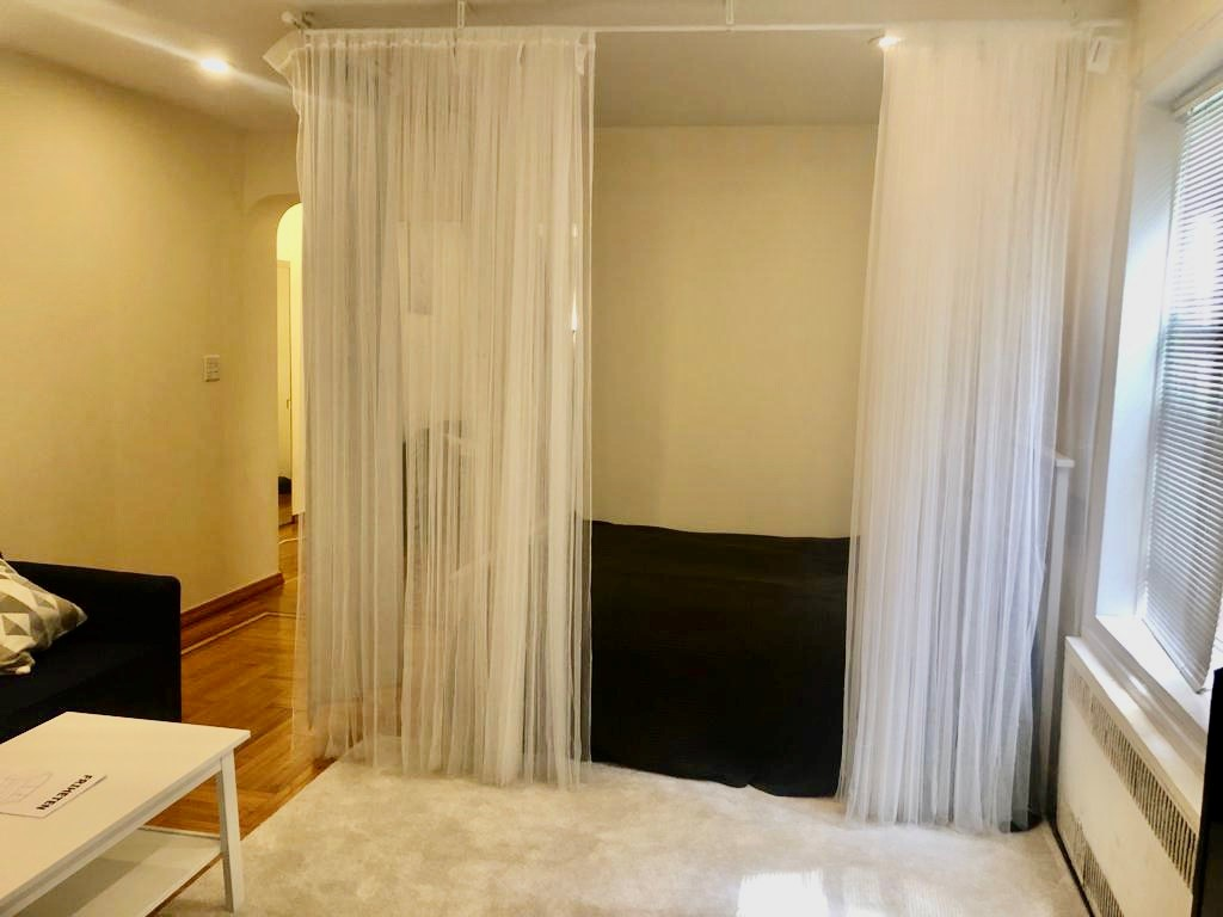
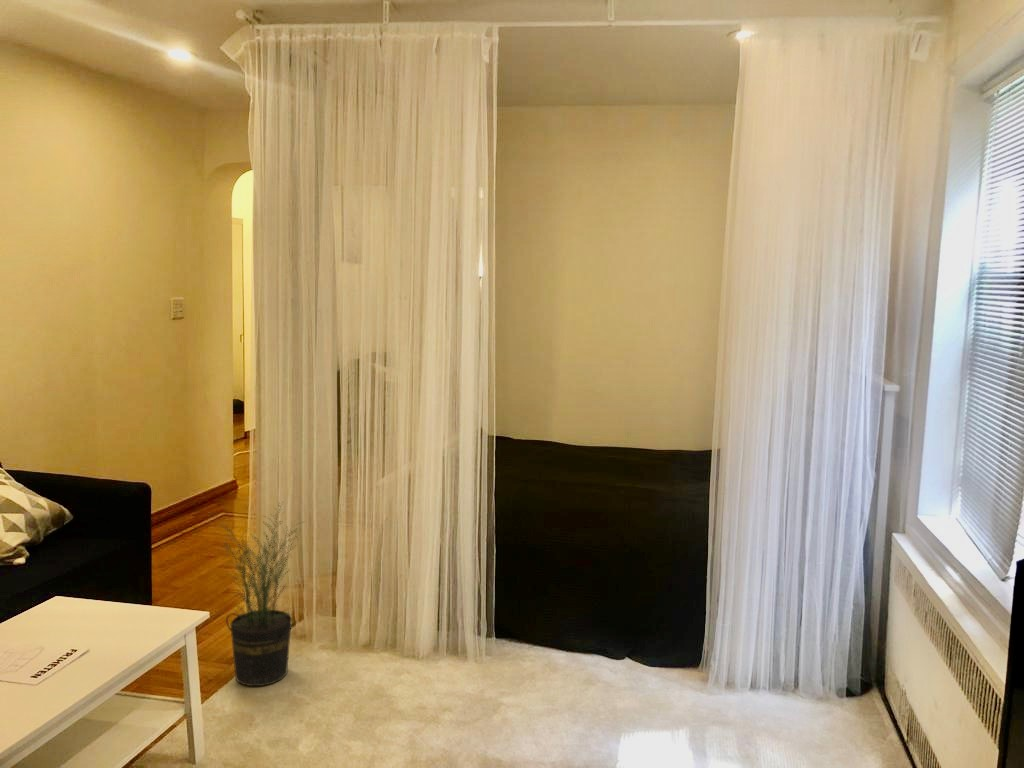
+ potted plant [211,502,306,687]
